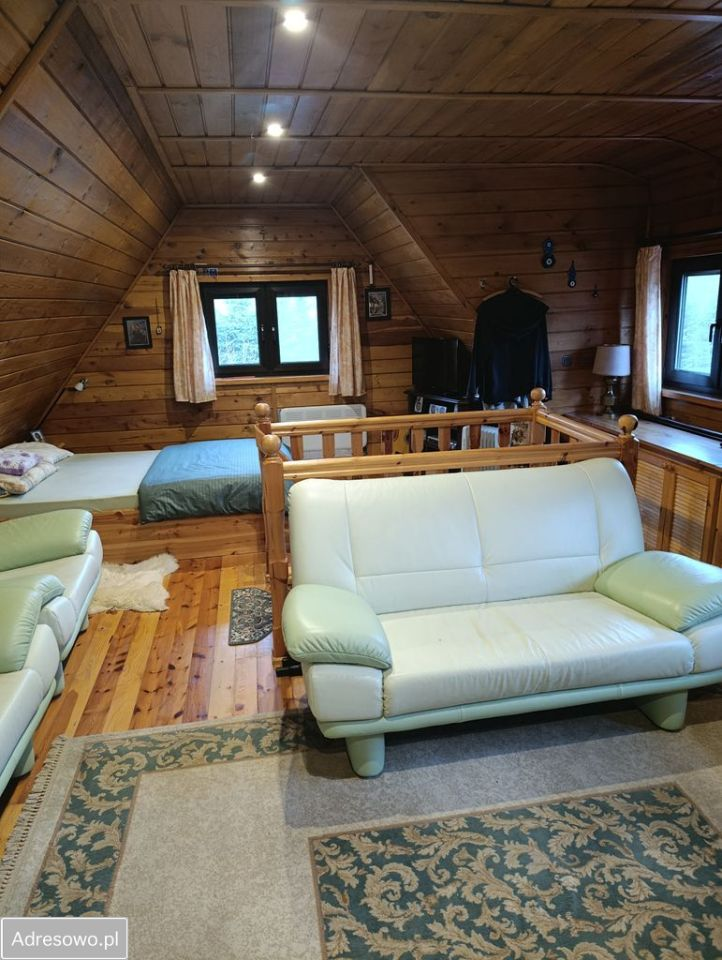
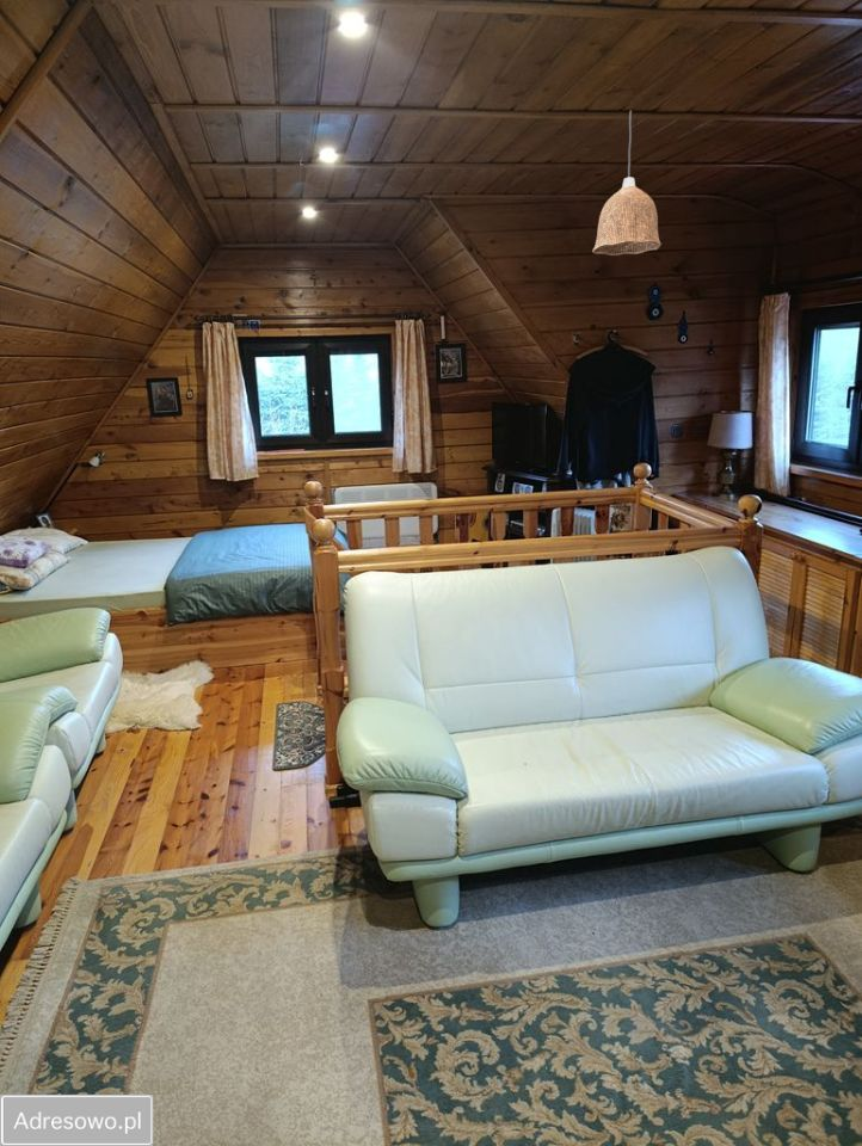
+ pendant lamp [592,110,663,257]
